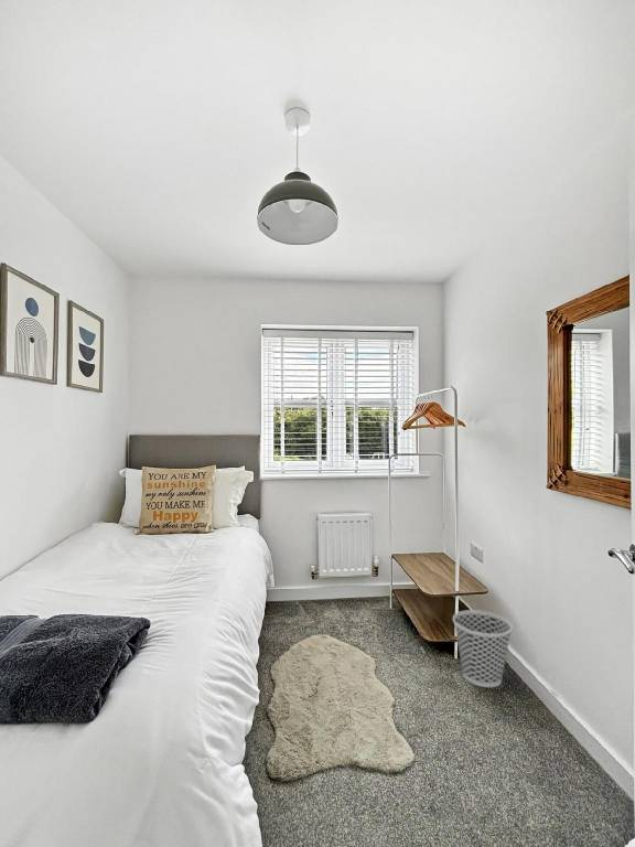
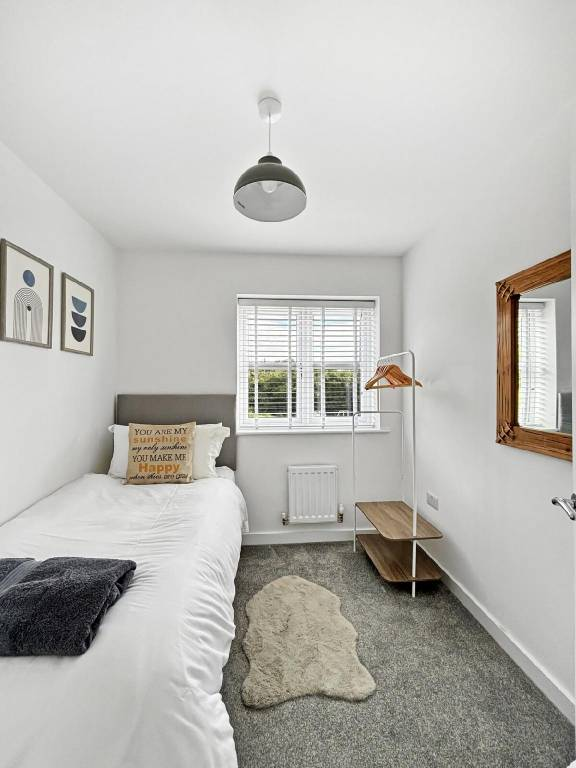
- wastebasket [452,609,514,688]
